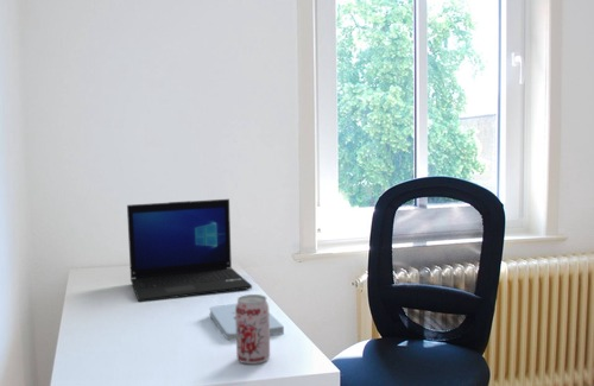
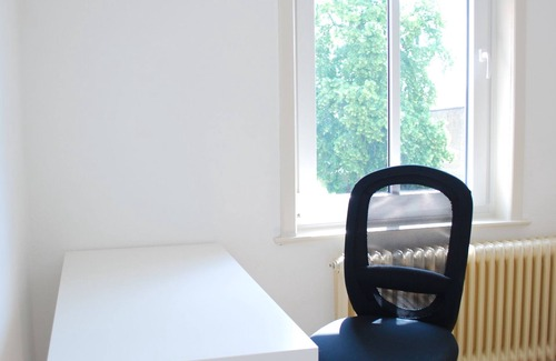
- laptop [126,198,253,303]
- beverage can [235,293,271,366]
- notepad [208,303,285,342]
